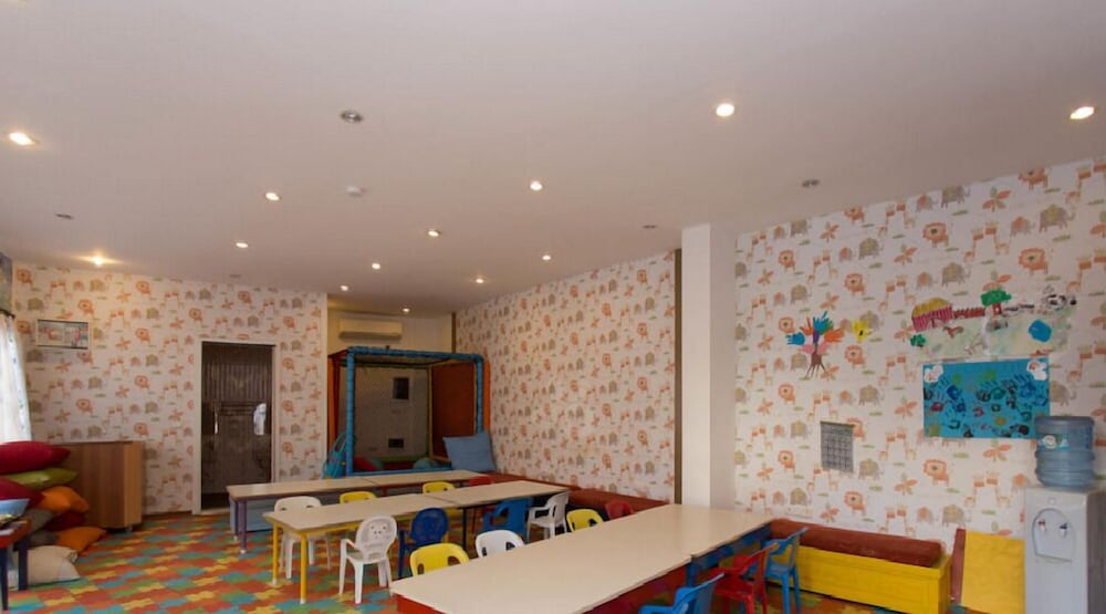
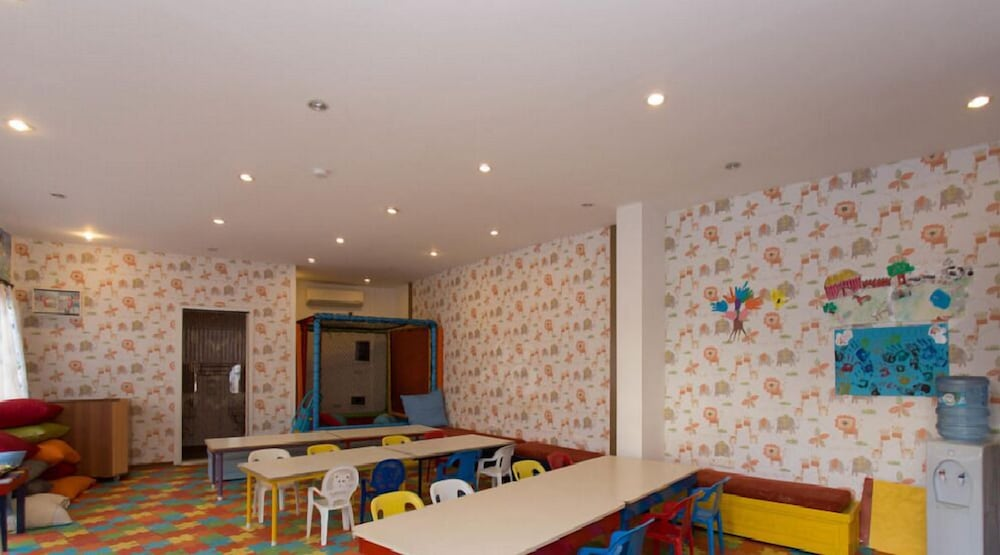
- calendar [818,410,855,475]
